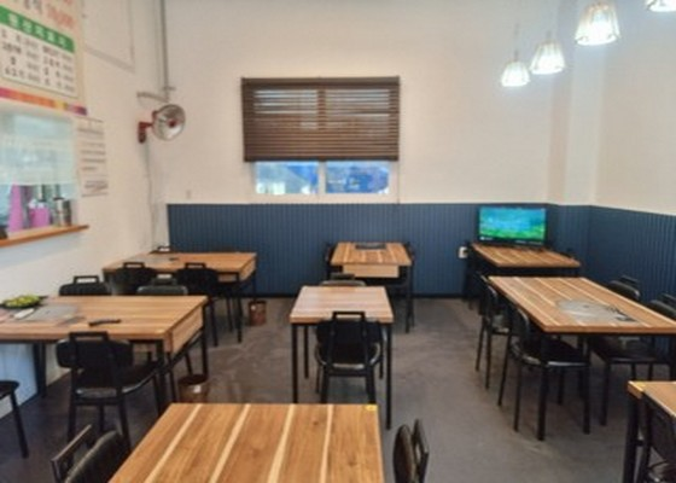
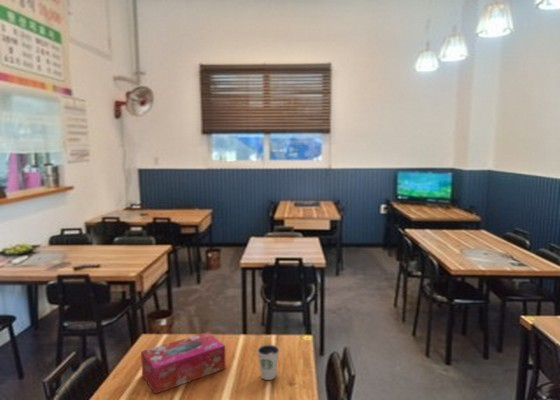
+ tissue box [140,331,227,395]
+ dixie cup [256,344,280,381]
